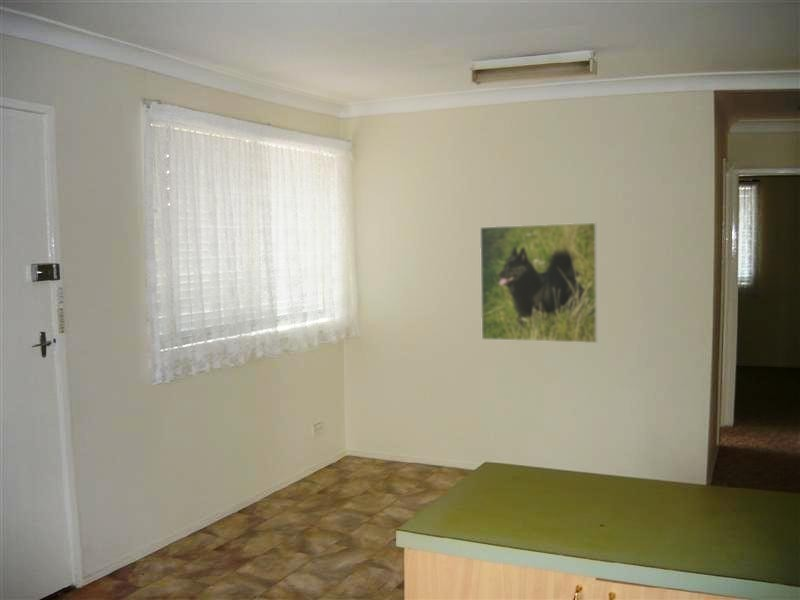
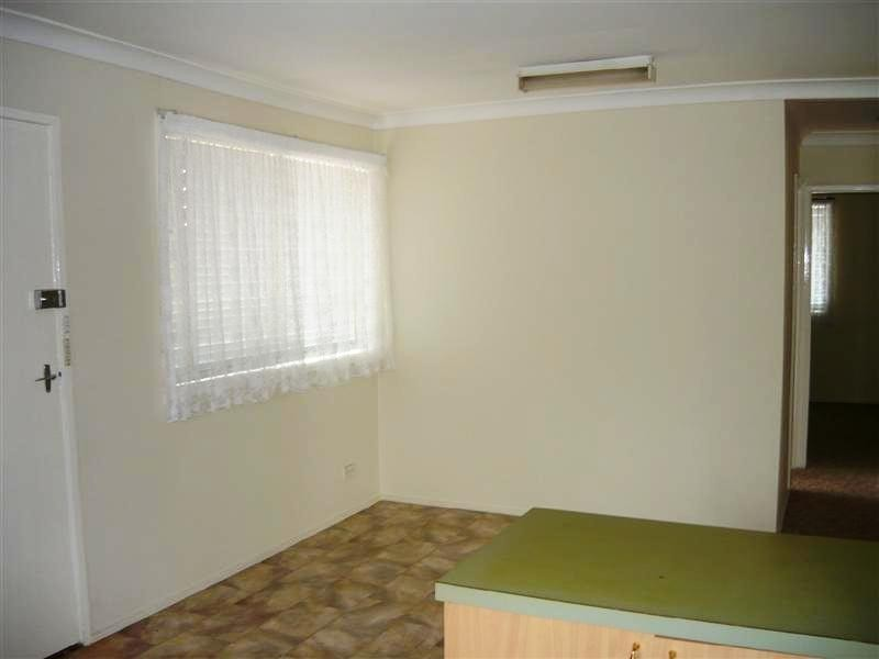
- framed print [479,222,598,344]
